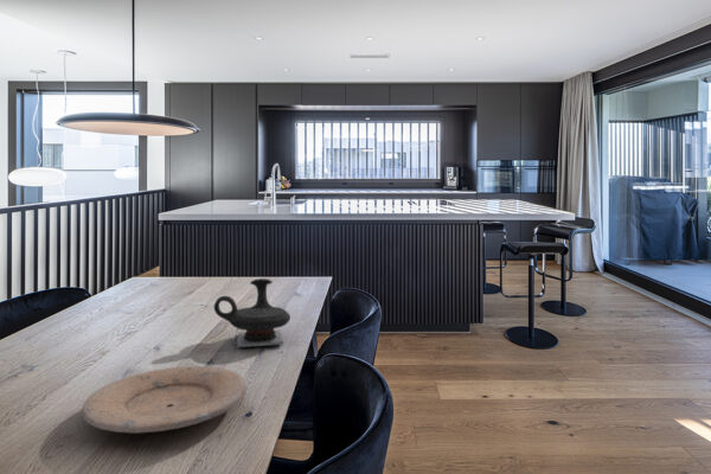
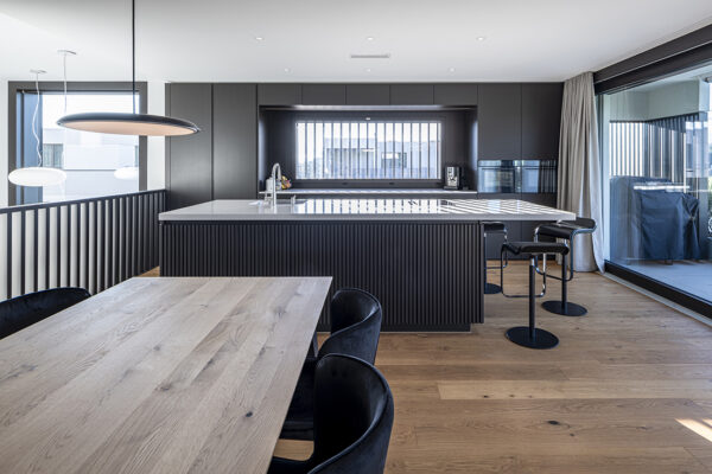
- teapot [213,277,292,348]
- plate [81,365,248,434]
